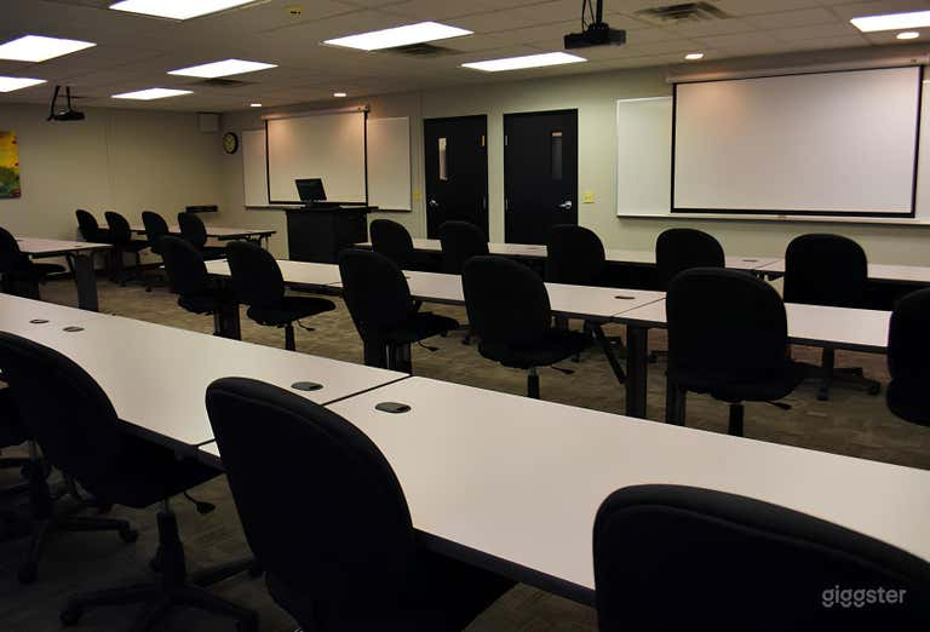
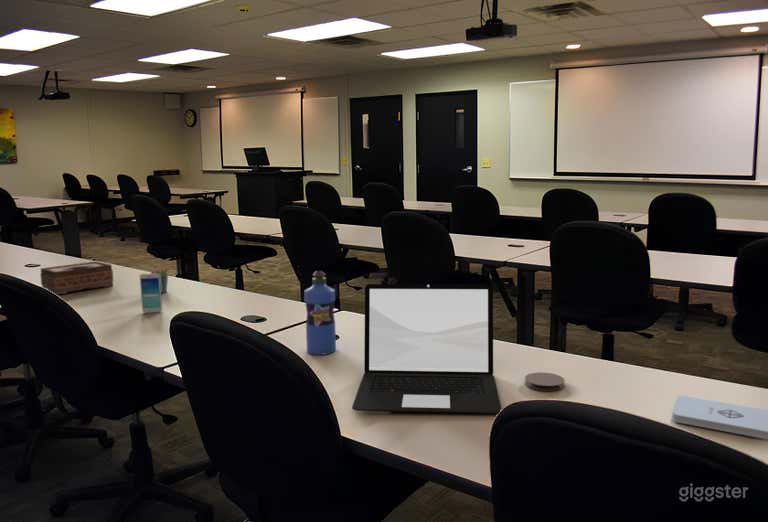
+ notepad [670,394,768,440]
+ pen holder [150,262,170,294]
+ coaster [524,371,566,392]
+ laptop [351,283,502,415]
+ smartphone [139,273,163,313]
+ water bottle [303,270,337,356]
+ tissue box [39,261,114,296]
